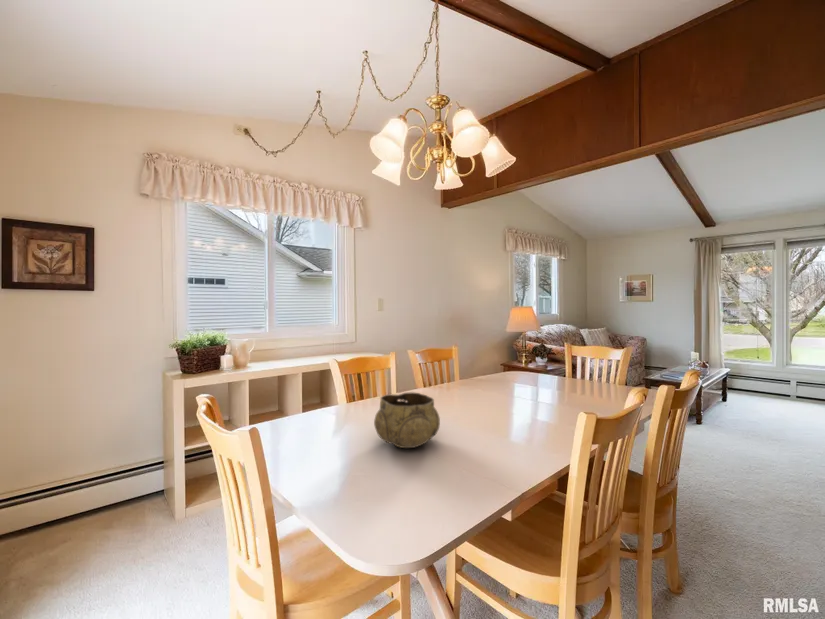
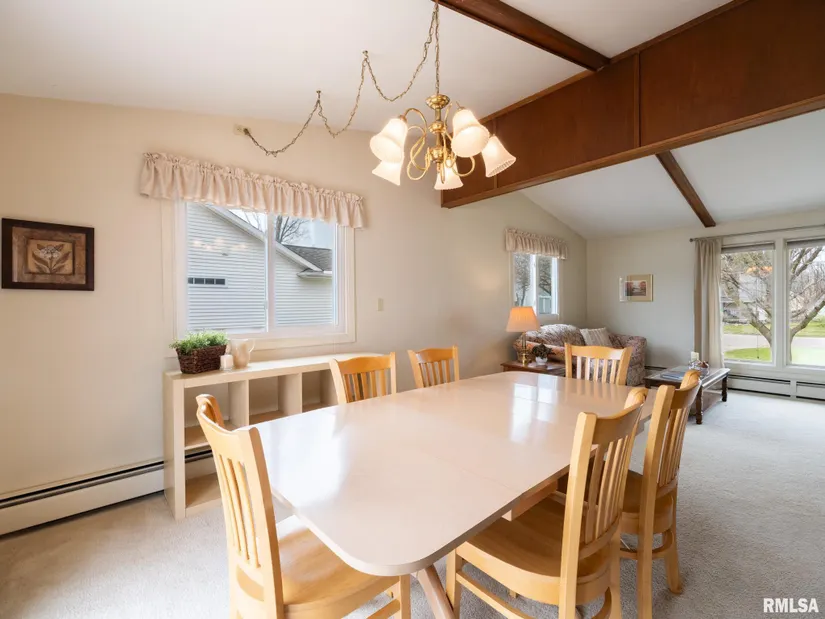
- decorative bowl [373,391,441,449]
